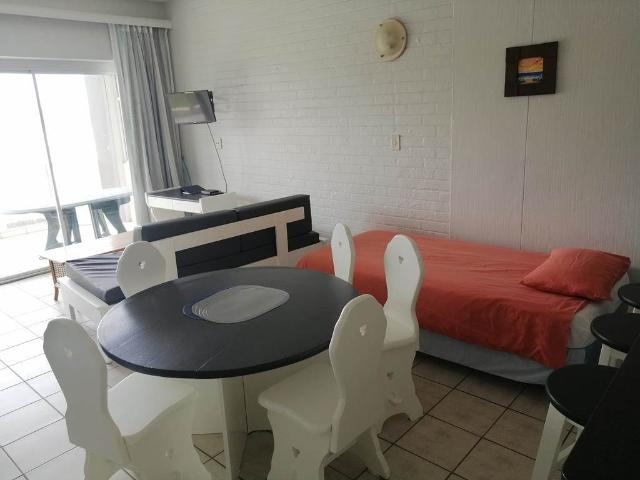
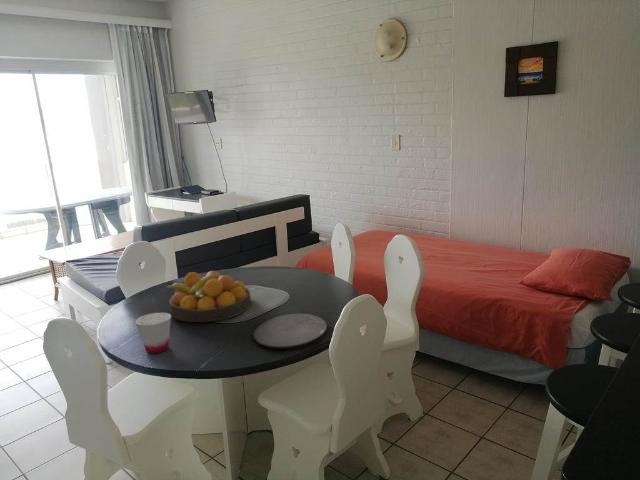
+ plate [252,313,328,350]
+ cup [134,311,172,354]
+ fruit bowl [165,270,252,323]
